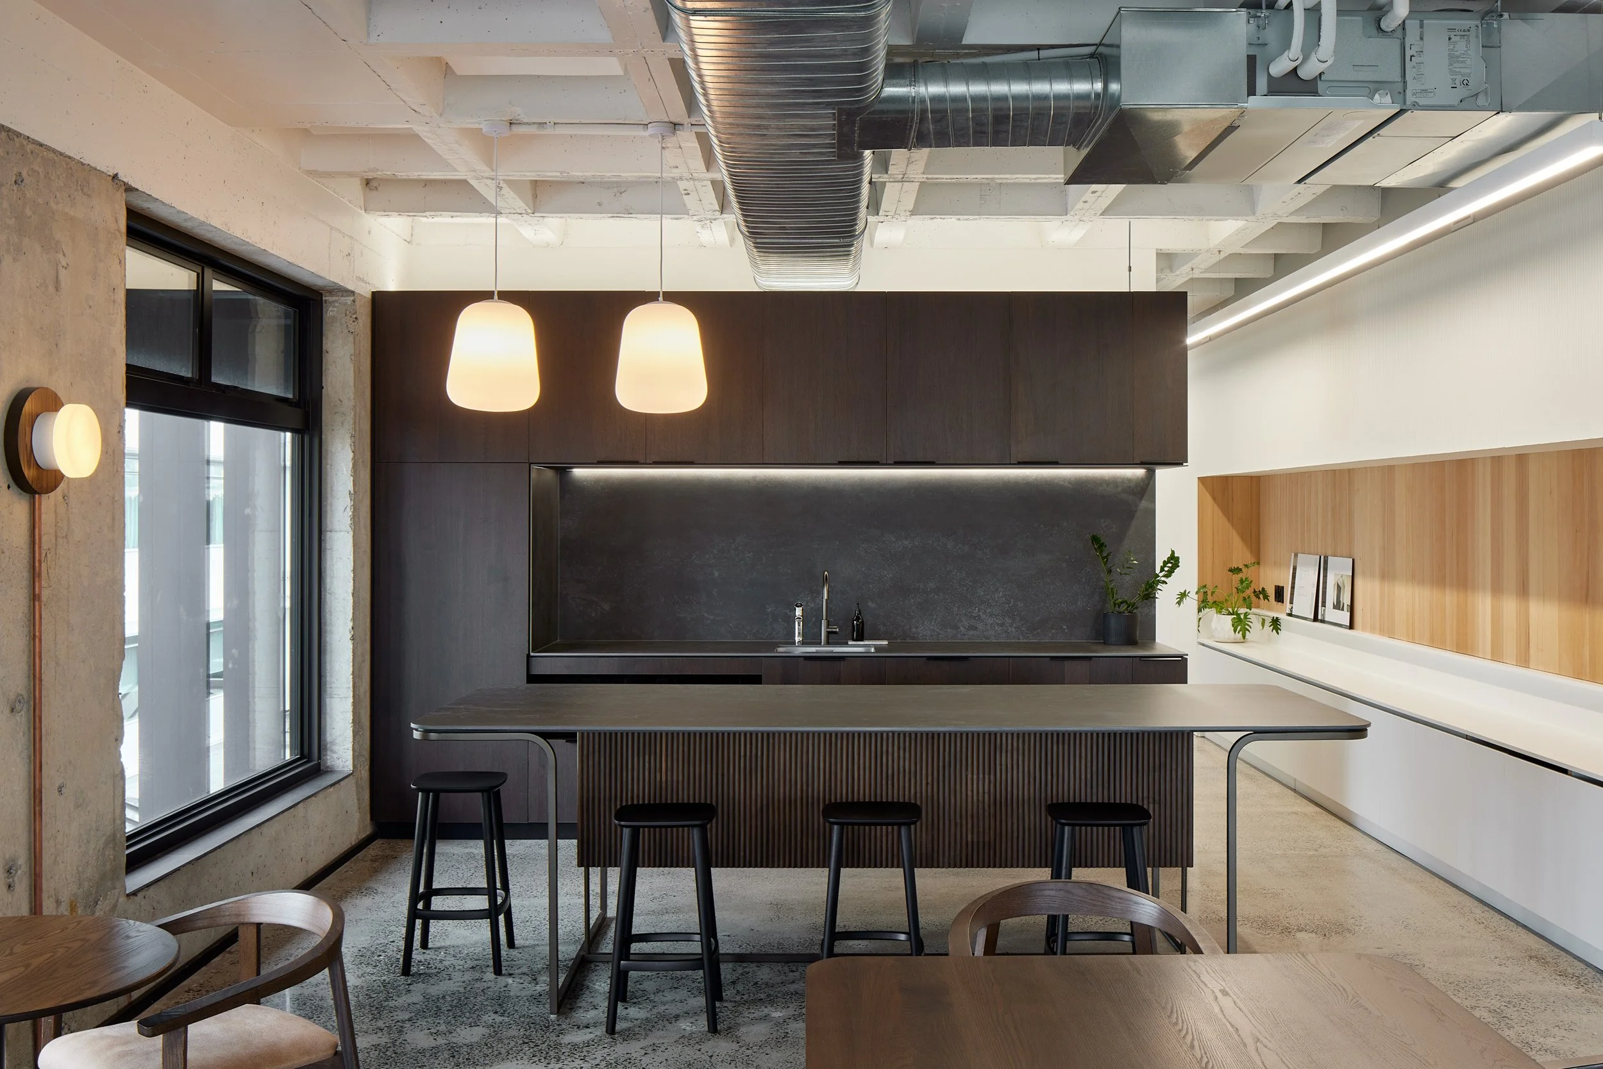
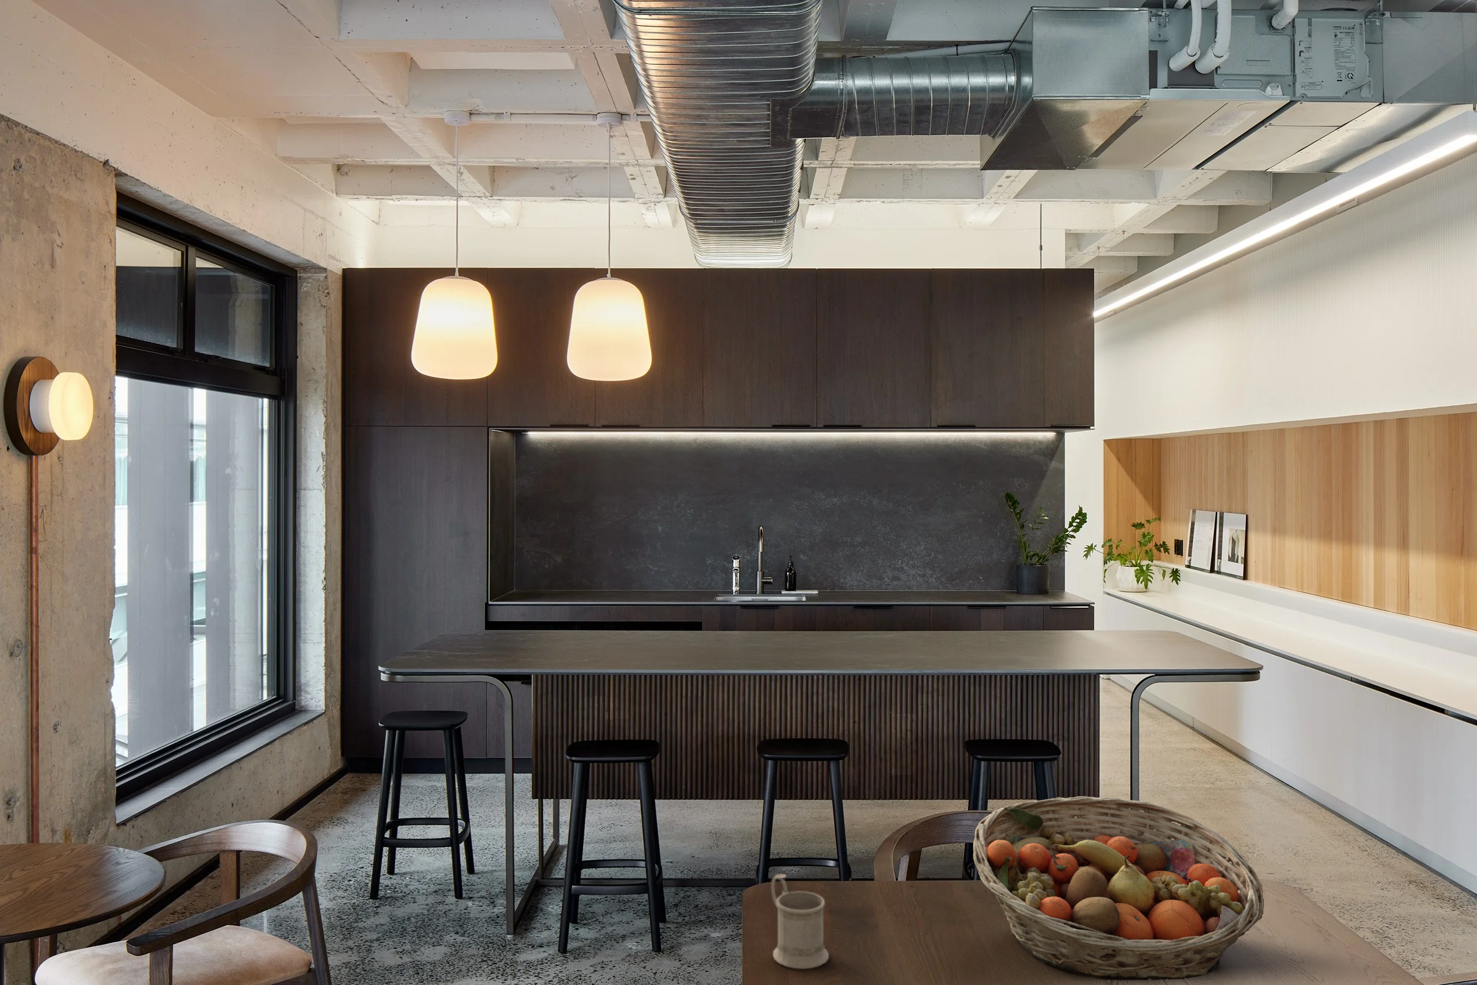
+ fruit basket [973,796,1264,981]
+ mug [770,873,830,970]
